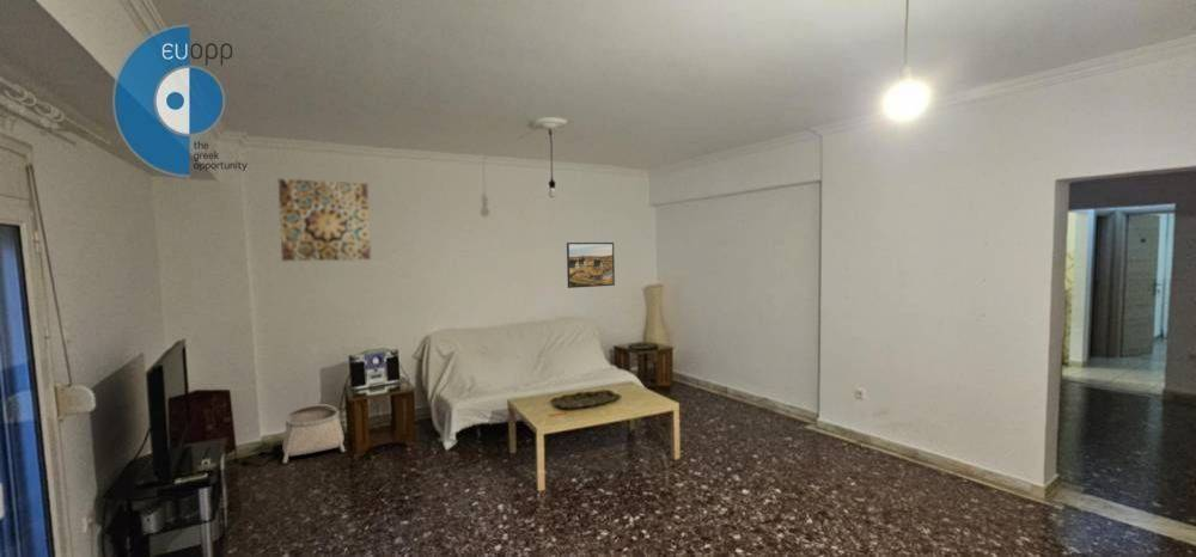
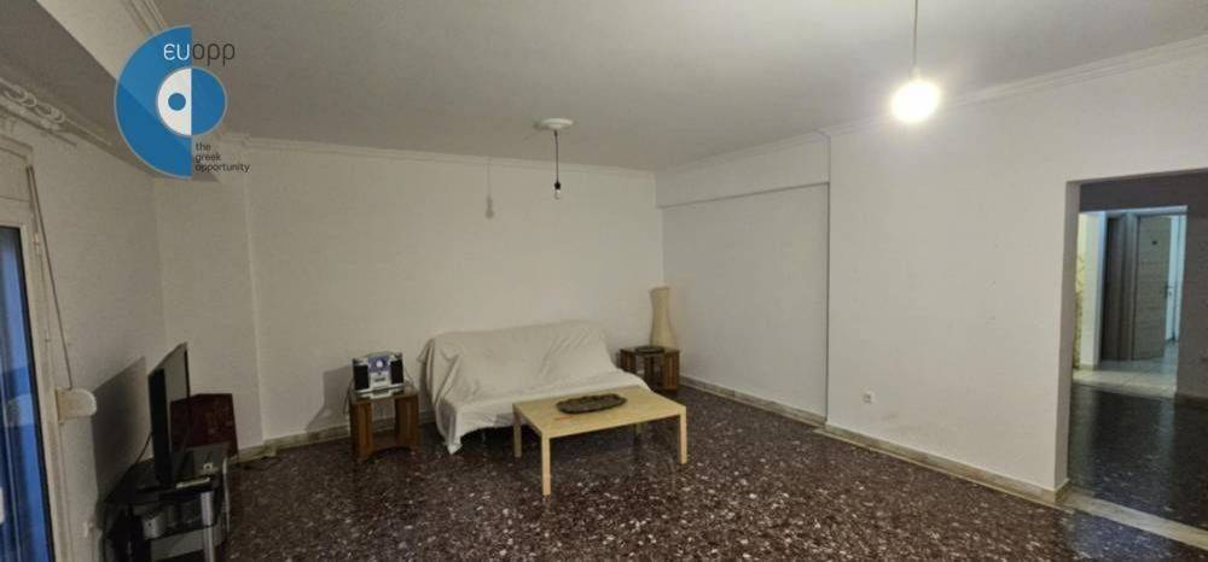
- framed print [566,241,616,289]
- wall art [277,178,372,262]
- basket [281,403,347,464]
